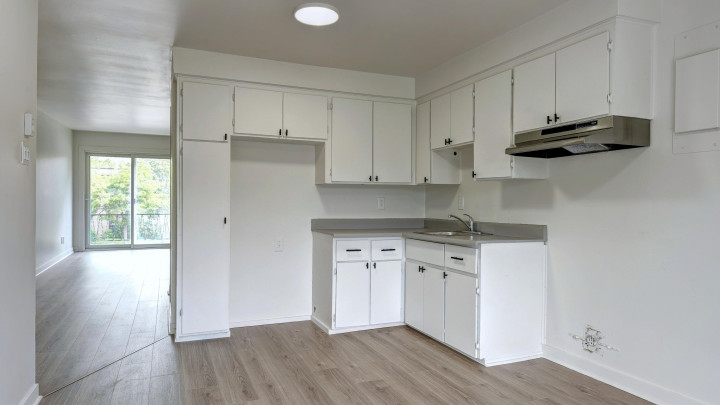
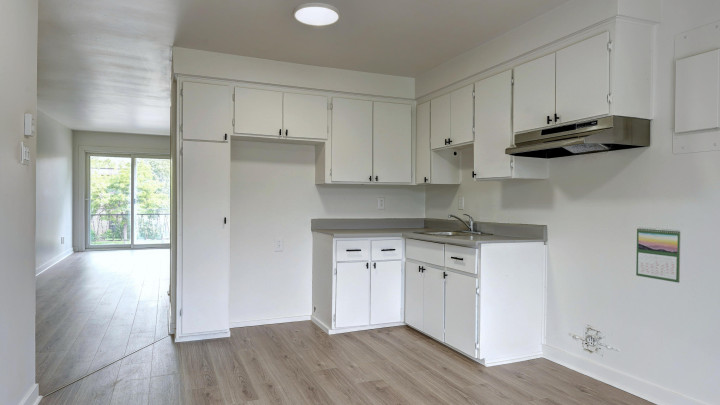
+ calendar [635,226,682,284]
